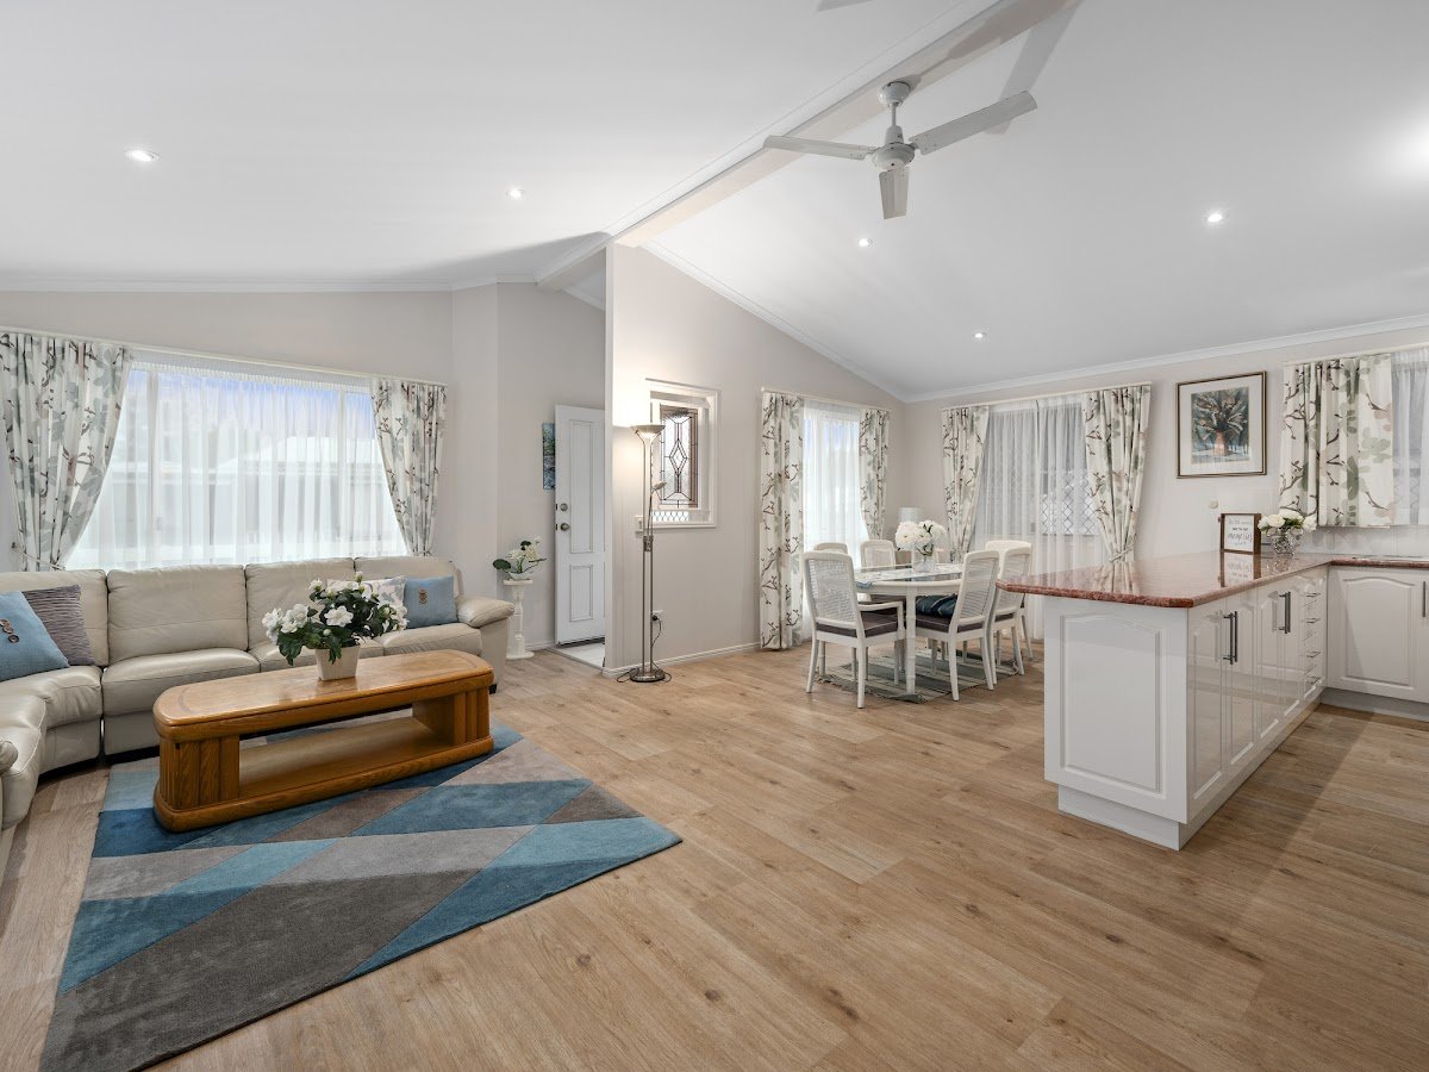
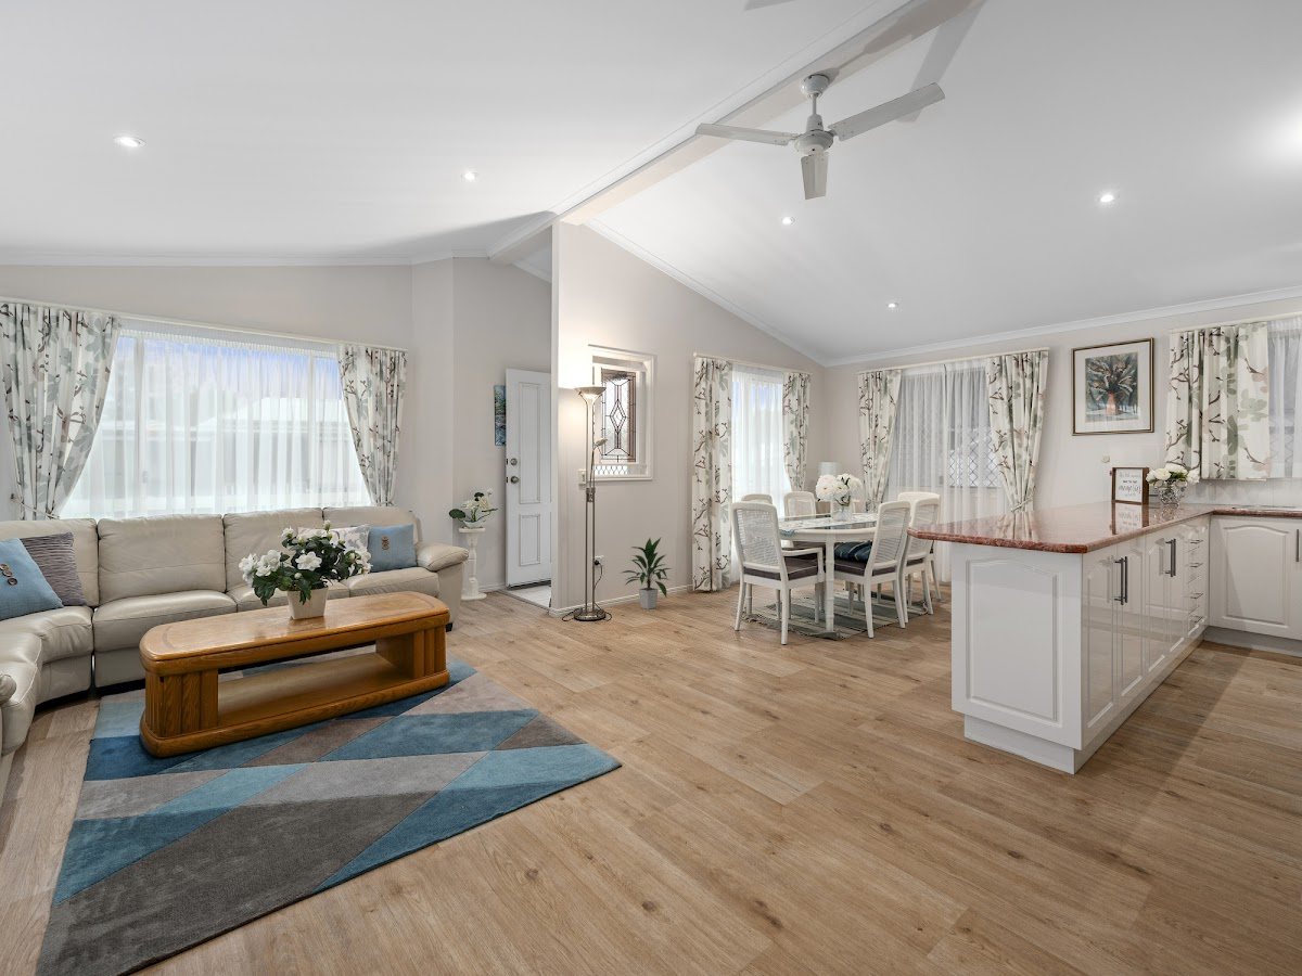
+ indoor plant [618,537,673,611]
